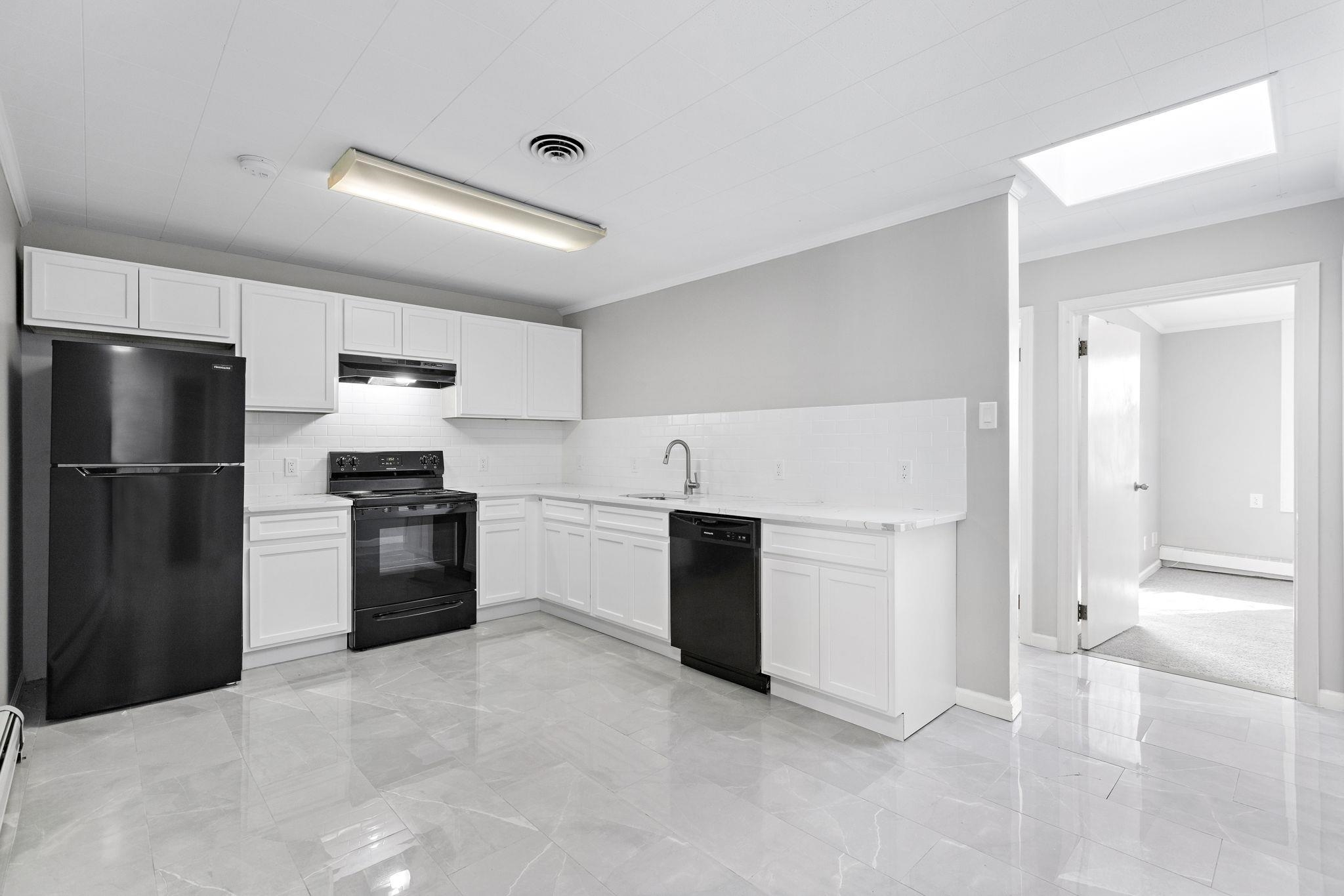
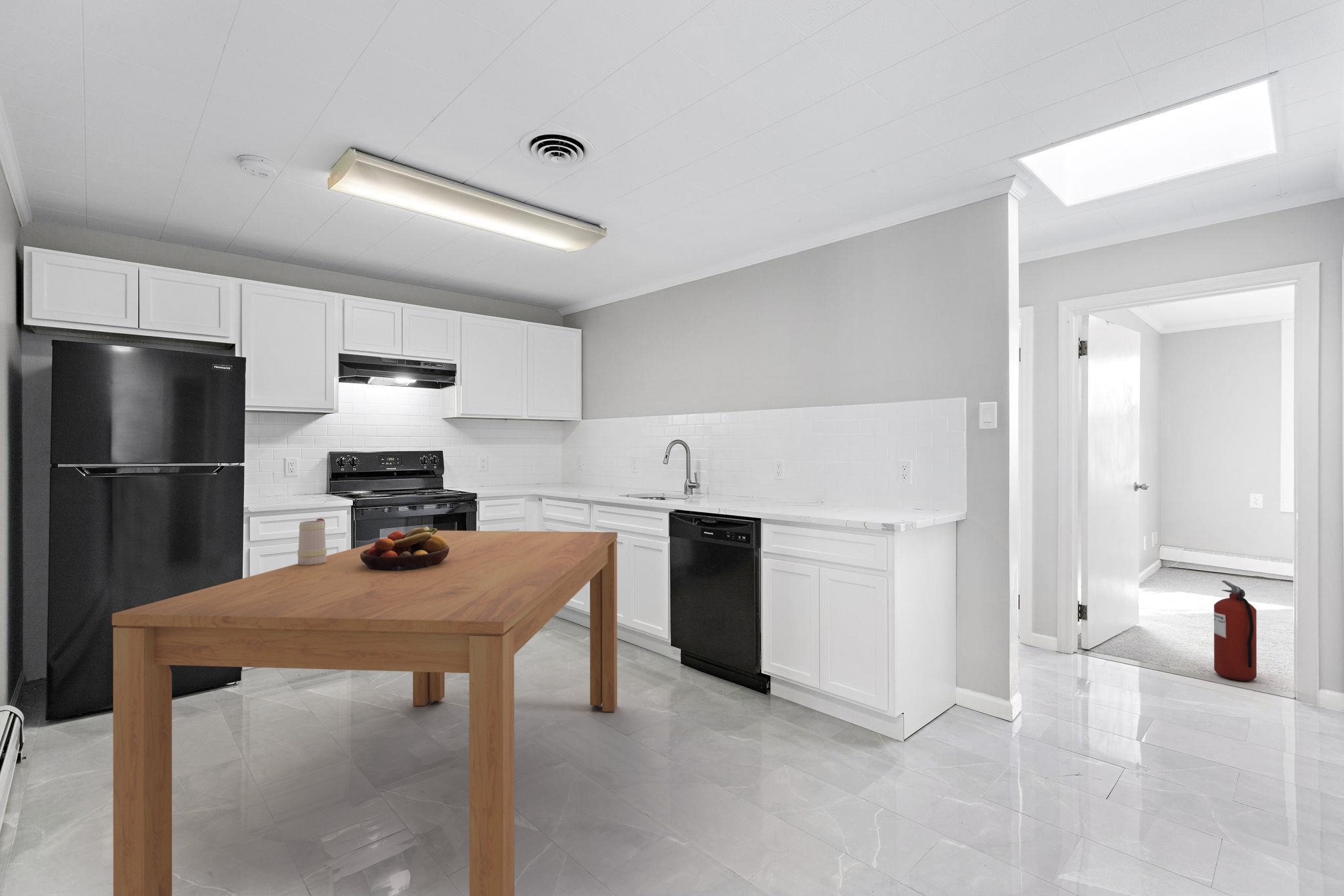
+ mug [297,518,327,565]
+ dining table [112,530,618,896]
+ fire extinguisher [1213,580,1257,682]
+ fruit bowl [360,526,450,571]
